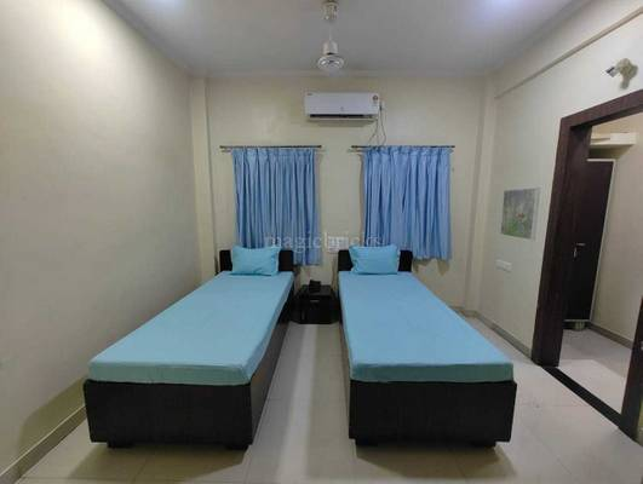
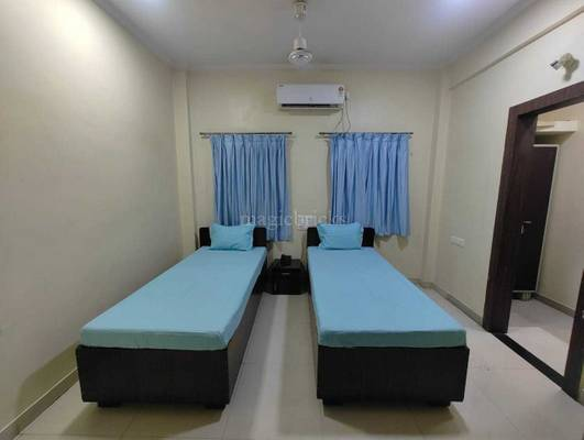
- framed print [499,186,541,241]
